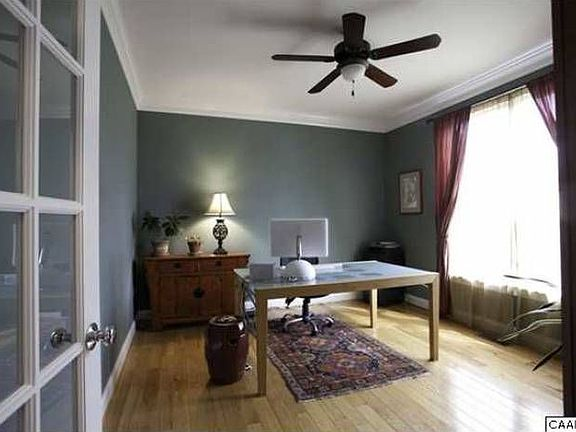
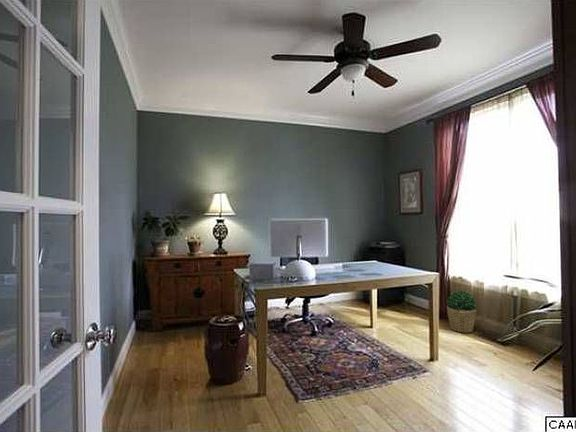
+ potted plant [446,290,477,334]
